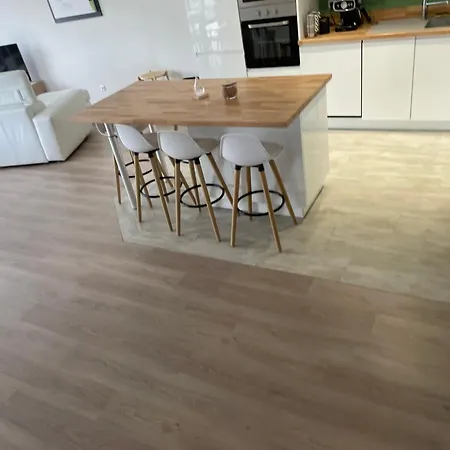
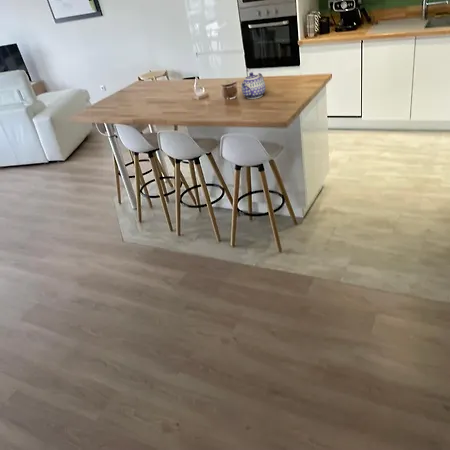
+ teapot [240,71,266,100]
